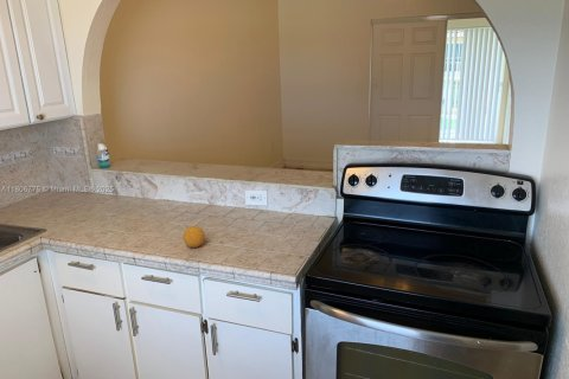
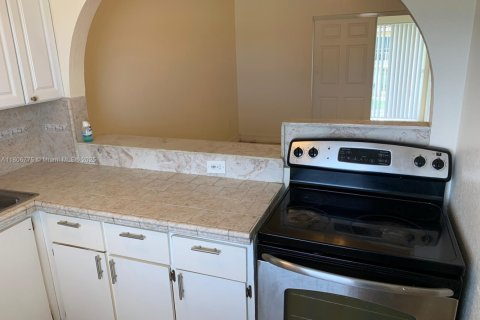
- fruit [183,225,206,249]
